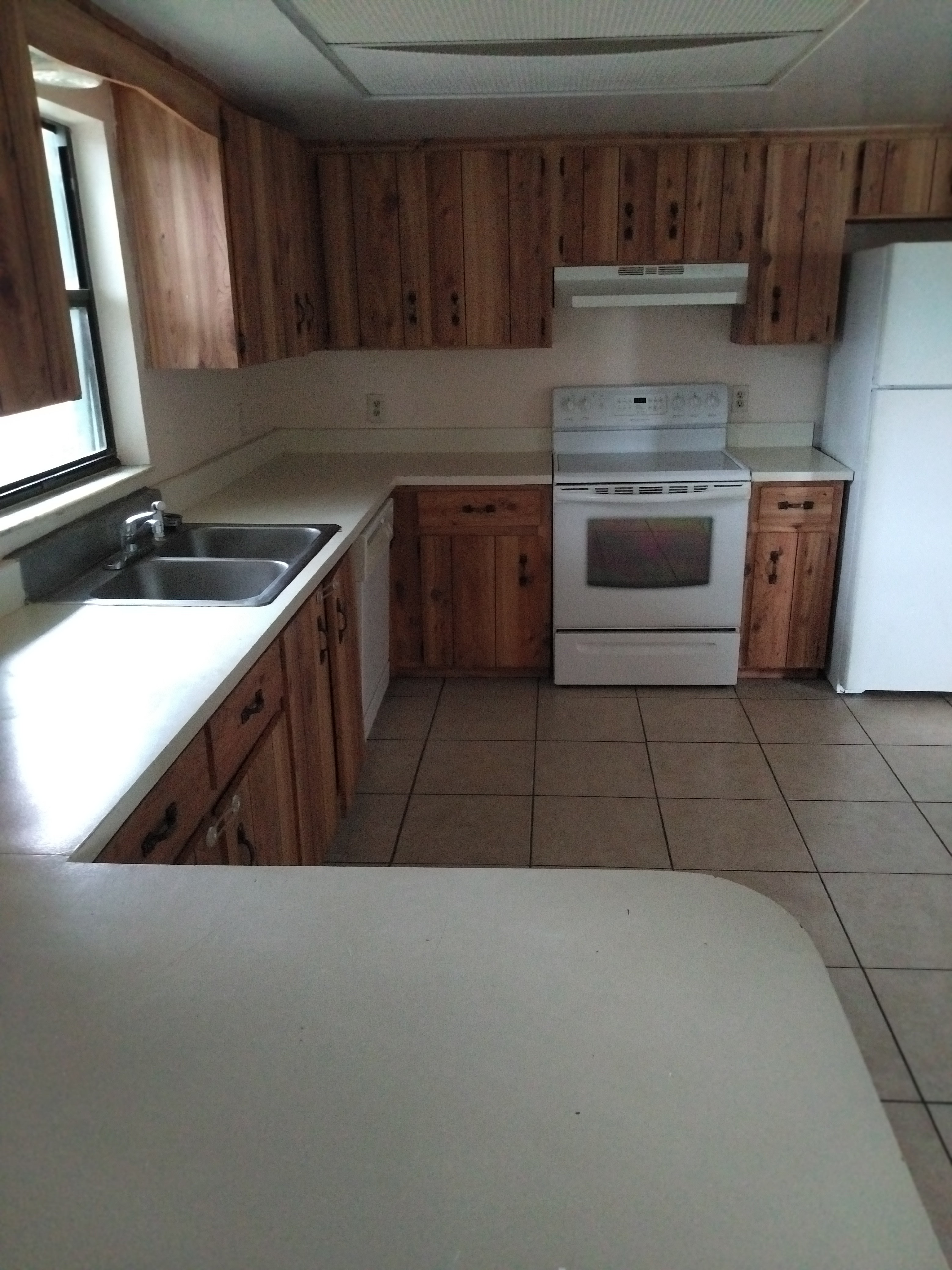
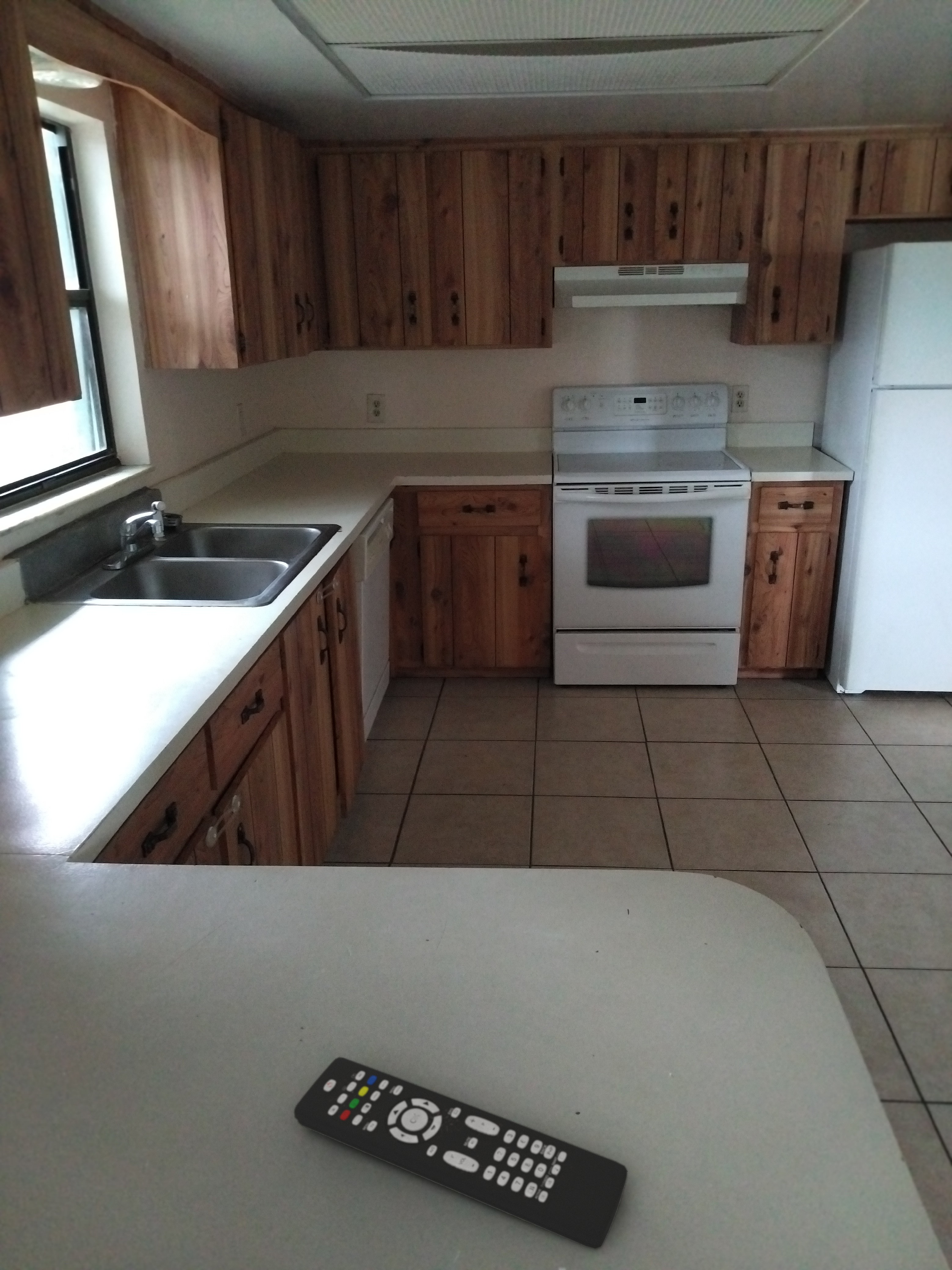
+ remote control [293,1057,628,1250]
